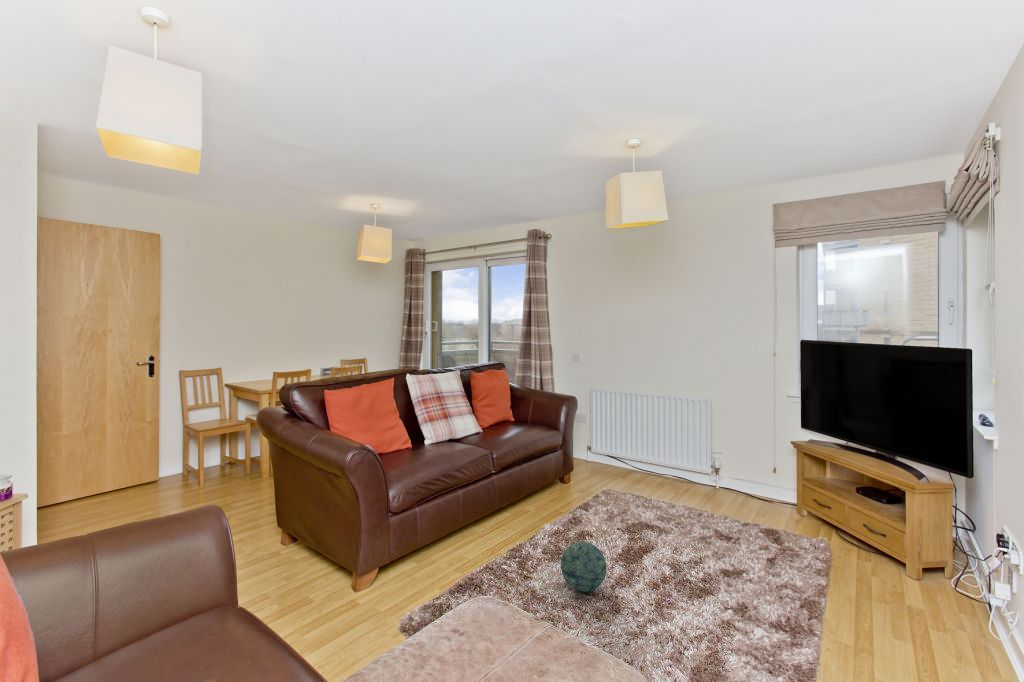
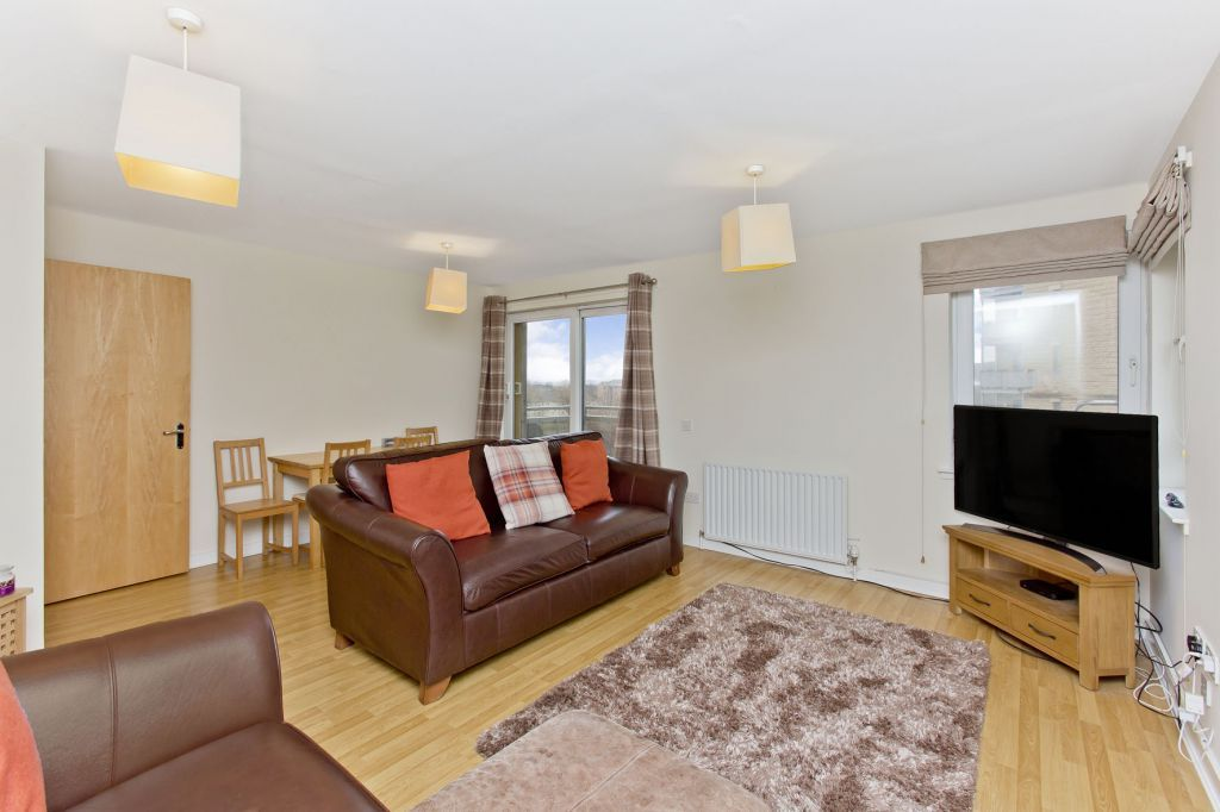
- ball [560,541,607,593]
